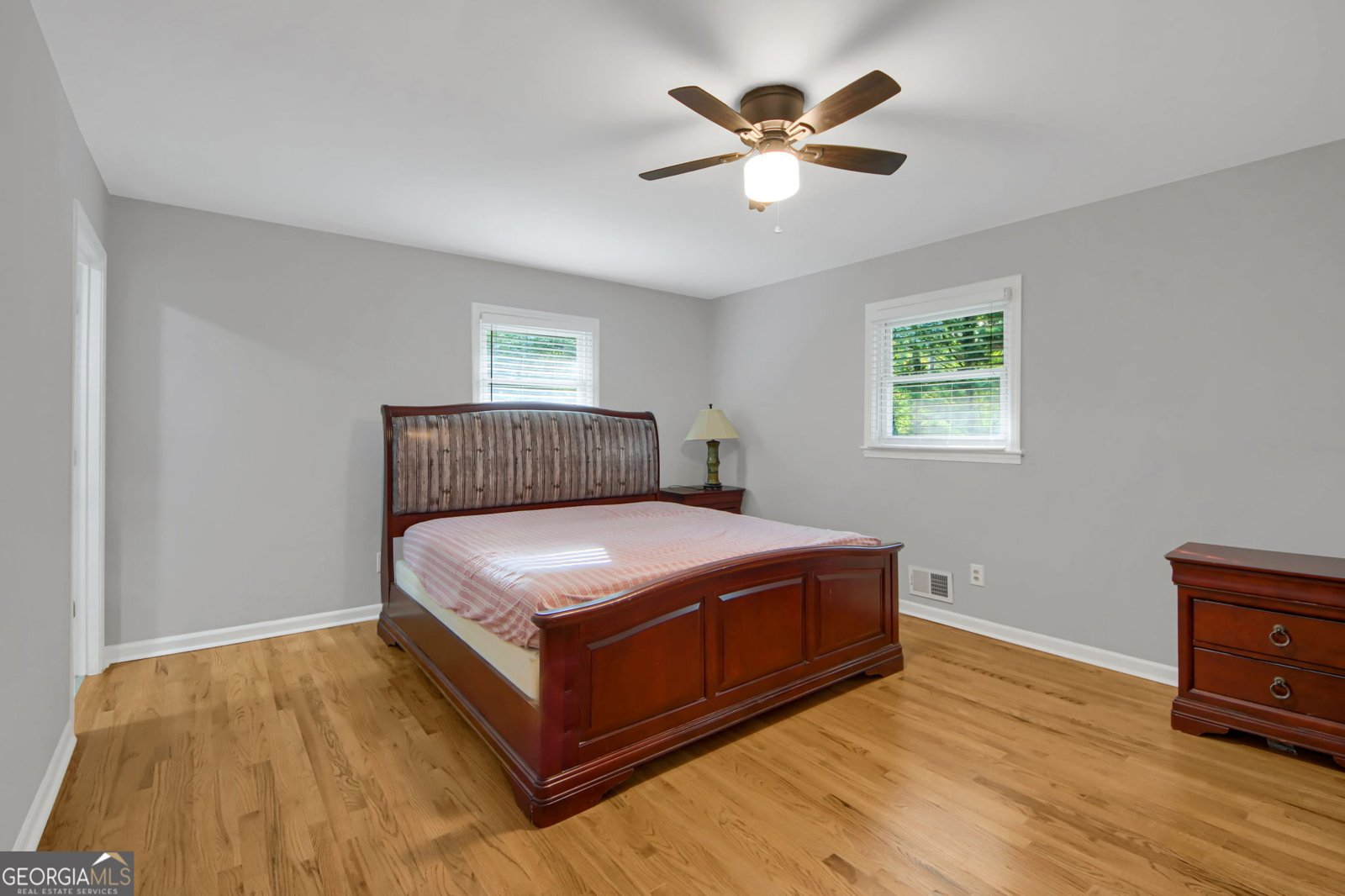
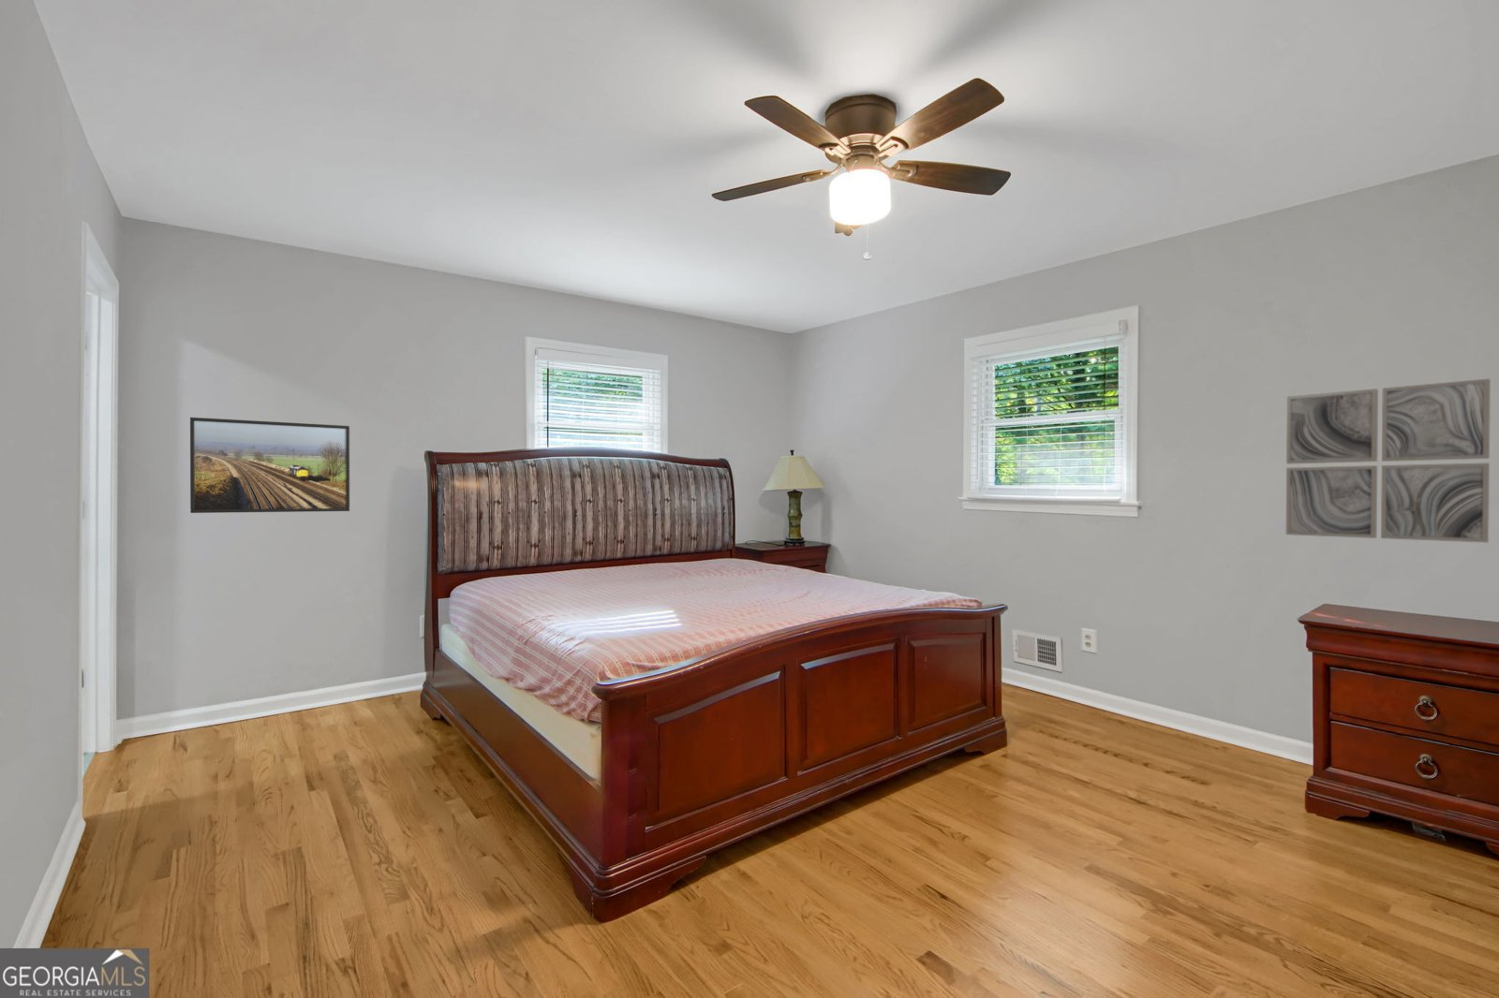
+ wall art [1285,379,1491,544]
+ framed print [189,417,350,513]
